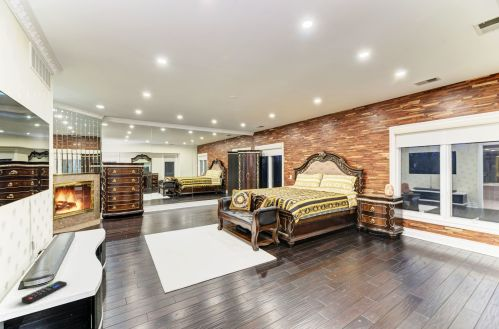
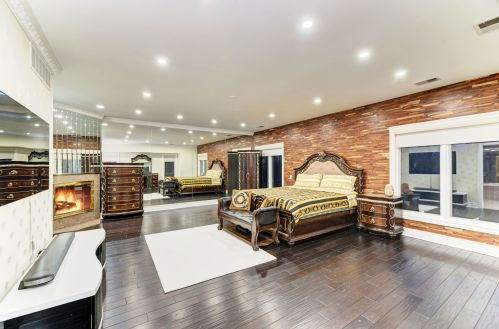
- remote control [21,280,68,305]
